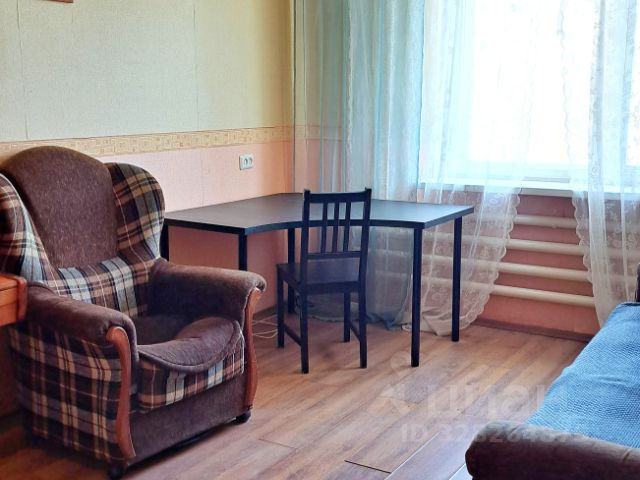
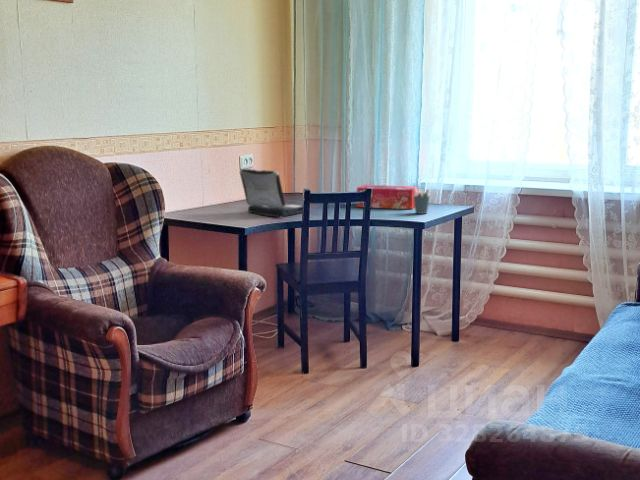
+ tissue box [356,184,419,210]
+ pen holder [414,186,431,215]
+ laptop [239,168,304,218]
